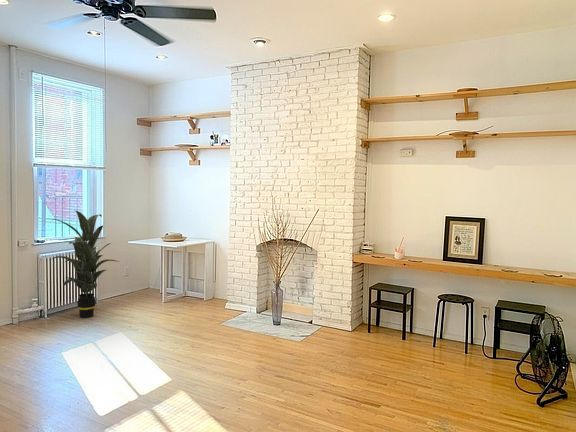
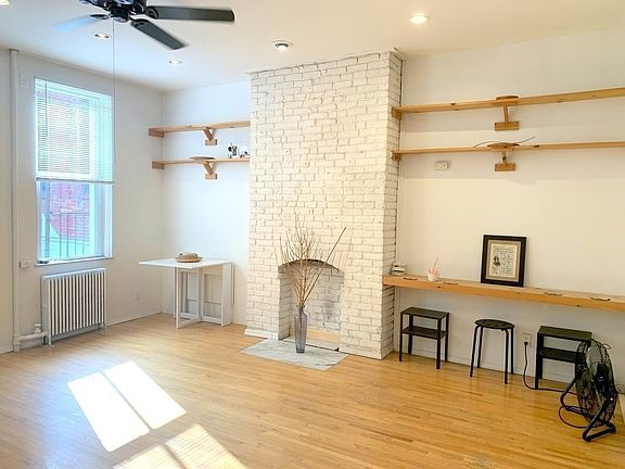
- indoor plant [49,209,120,319]
